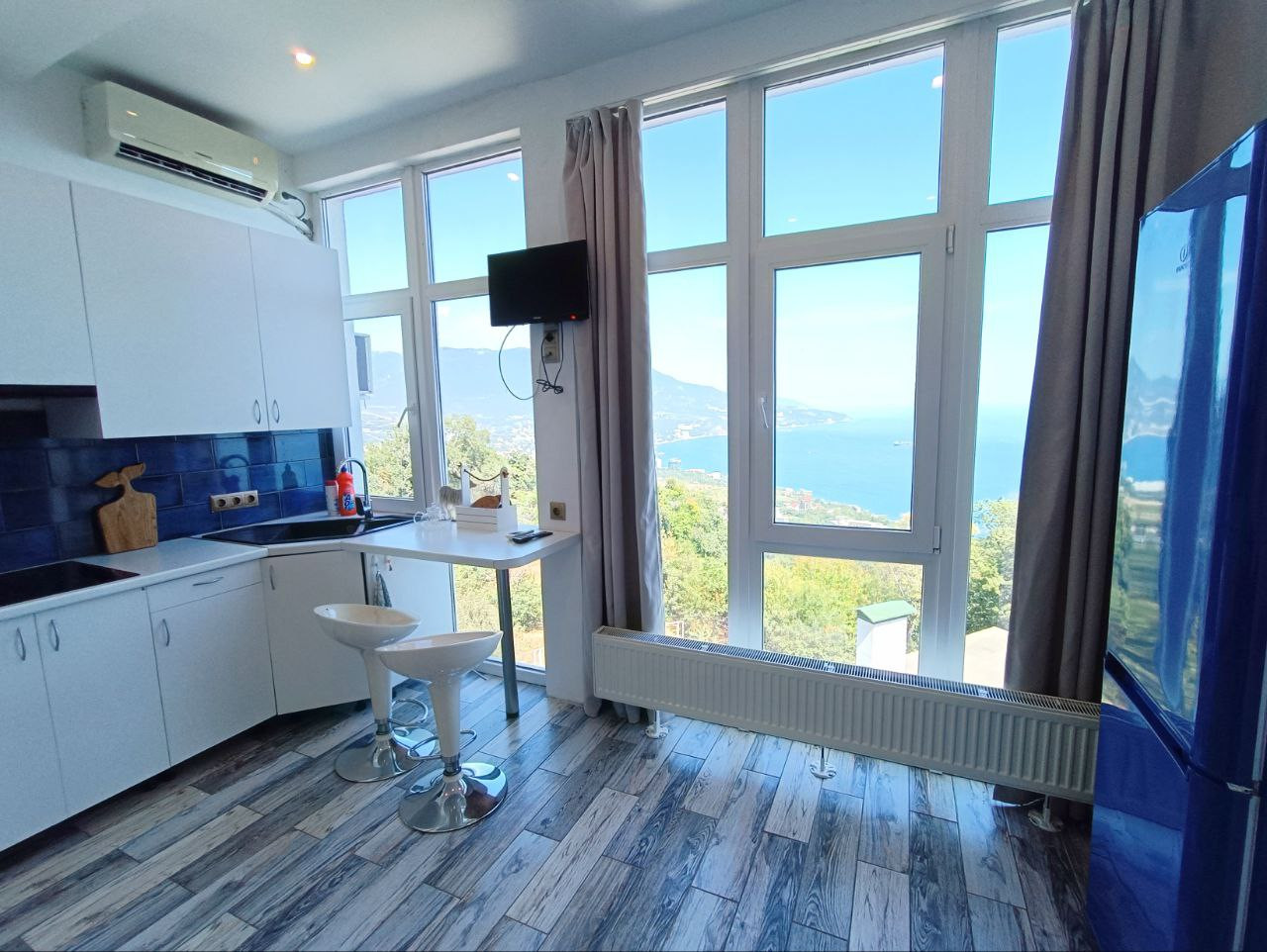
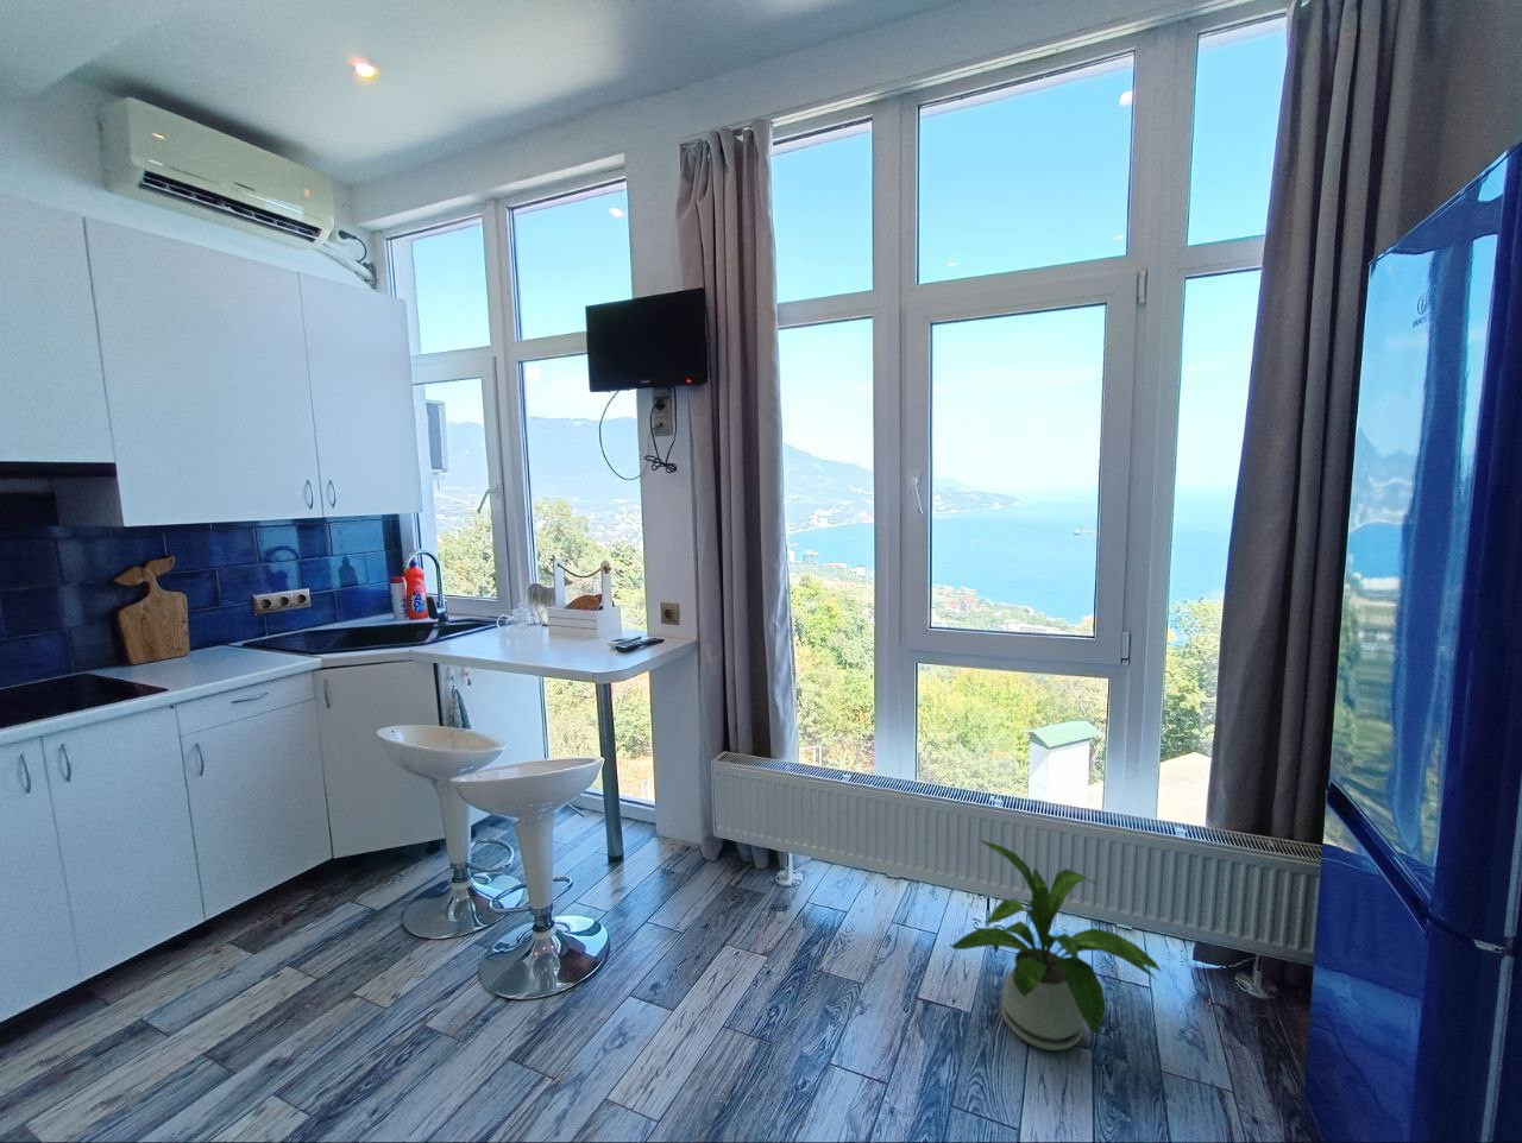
+ house plant [950,838,1164,1052]
